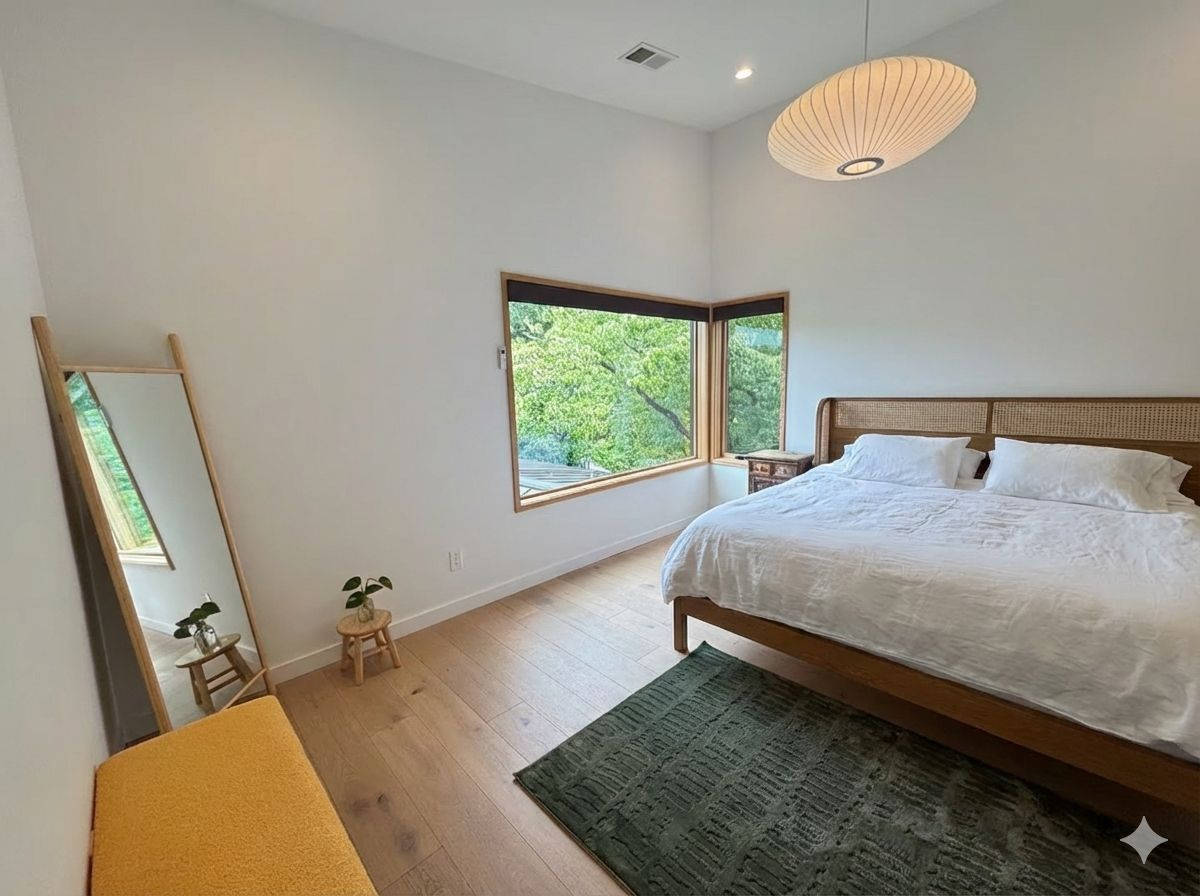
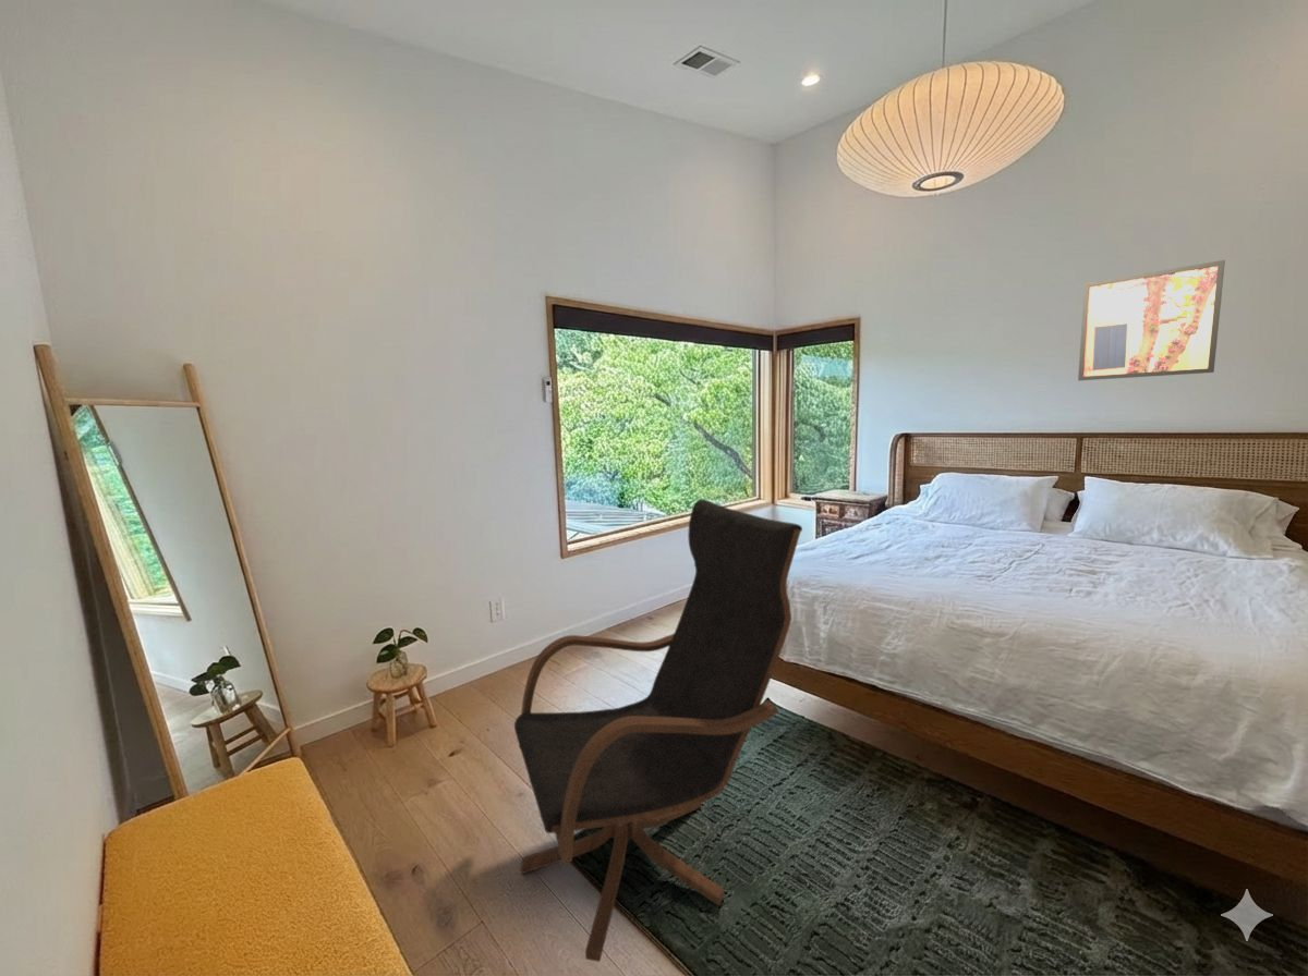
+ wall art [1077,259,1226,381]
+ lounge chair [513,498,803,963]
